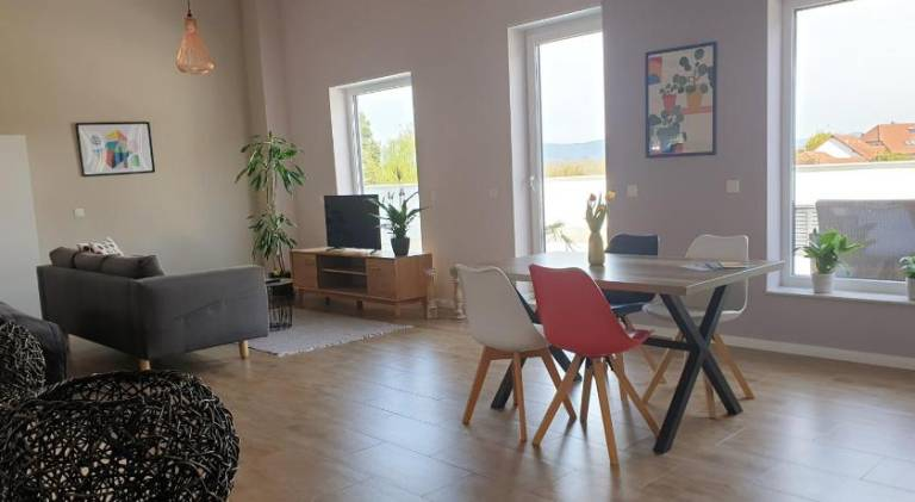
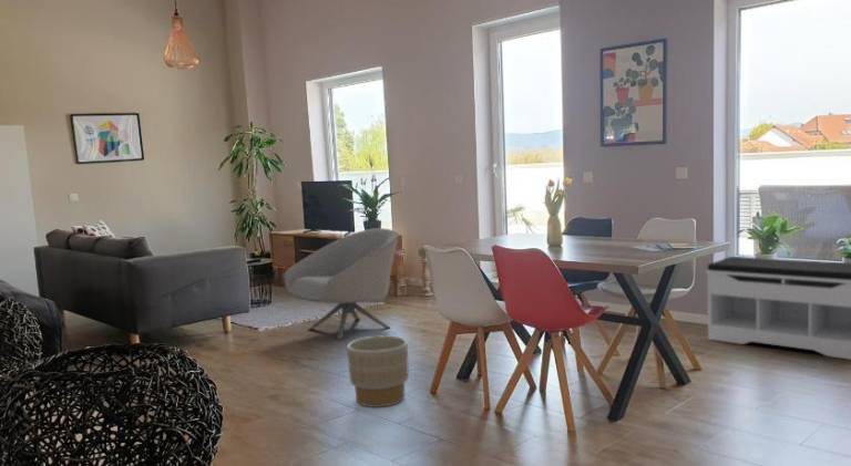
+ planter [346,334,409,408]
+ armchair [283,227,400,341]
+ bench [706,256,851,361]
